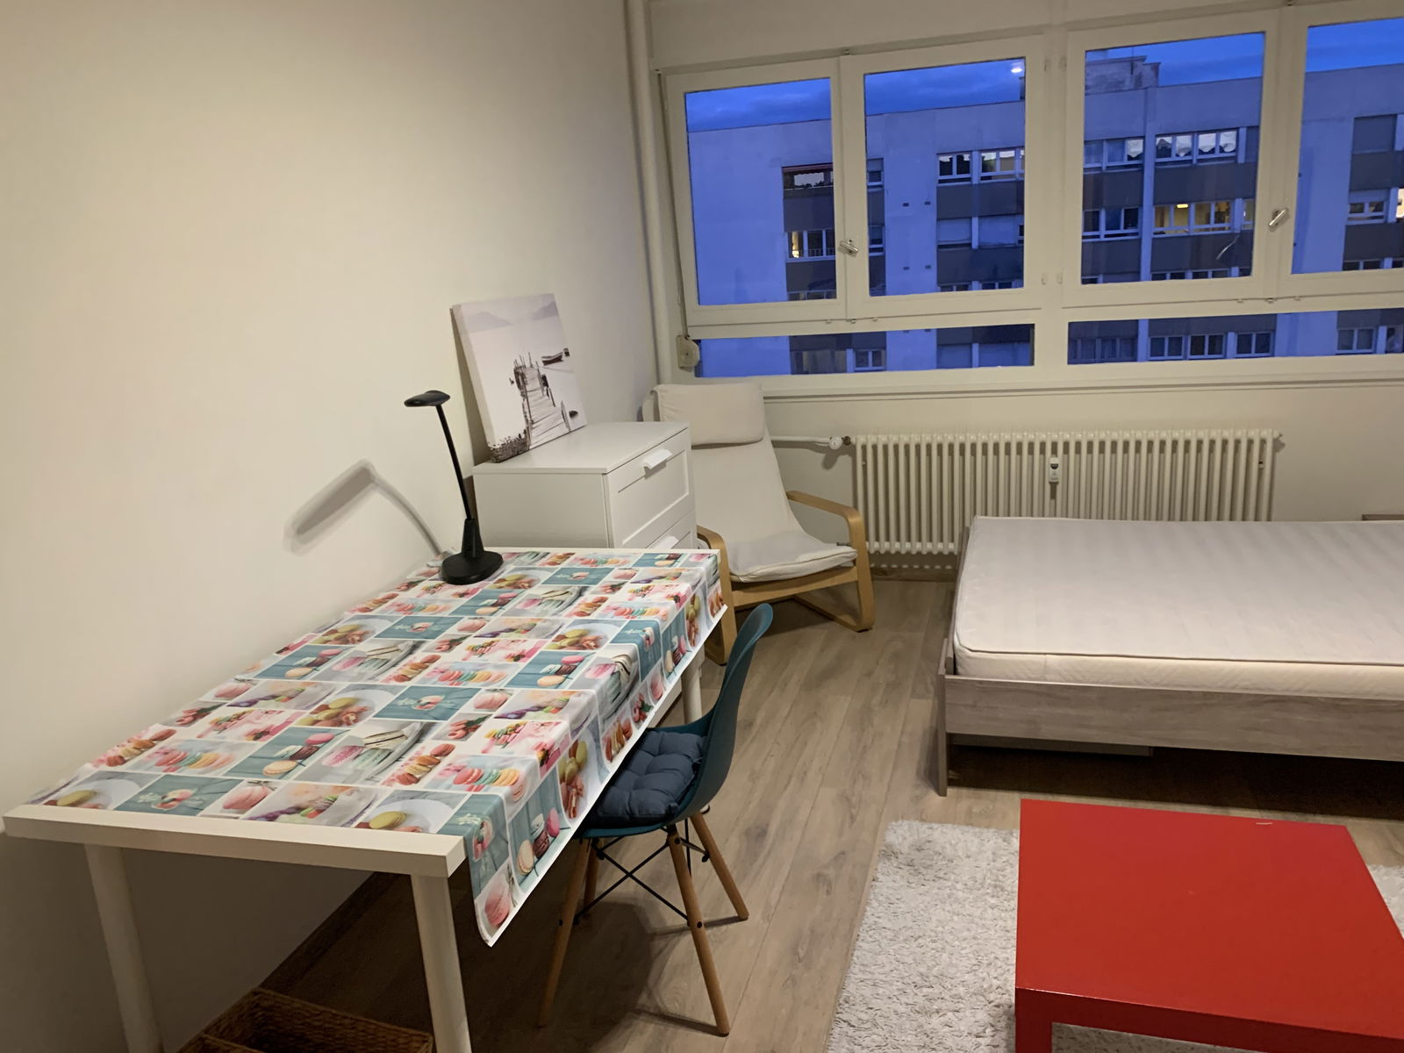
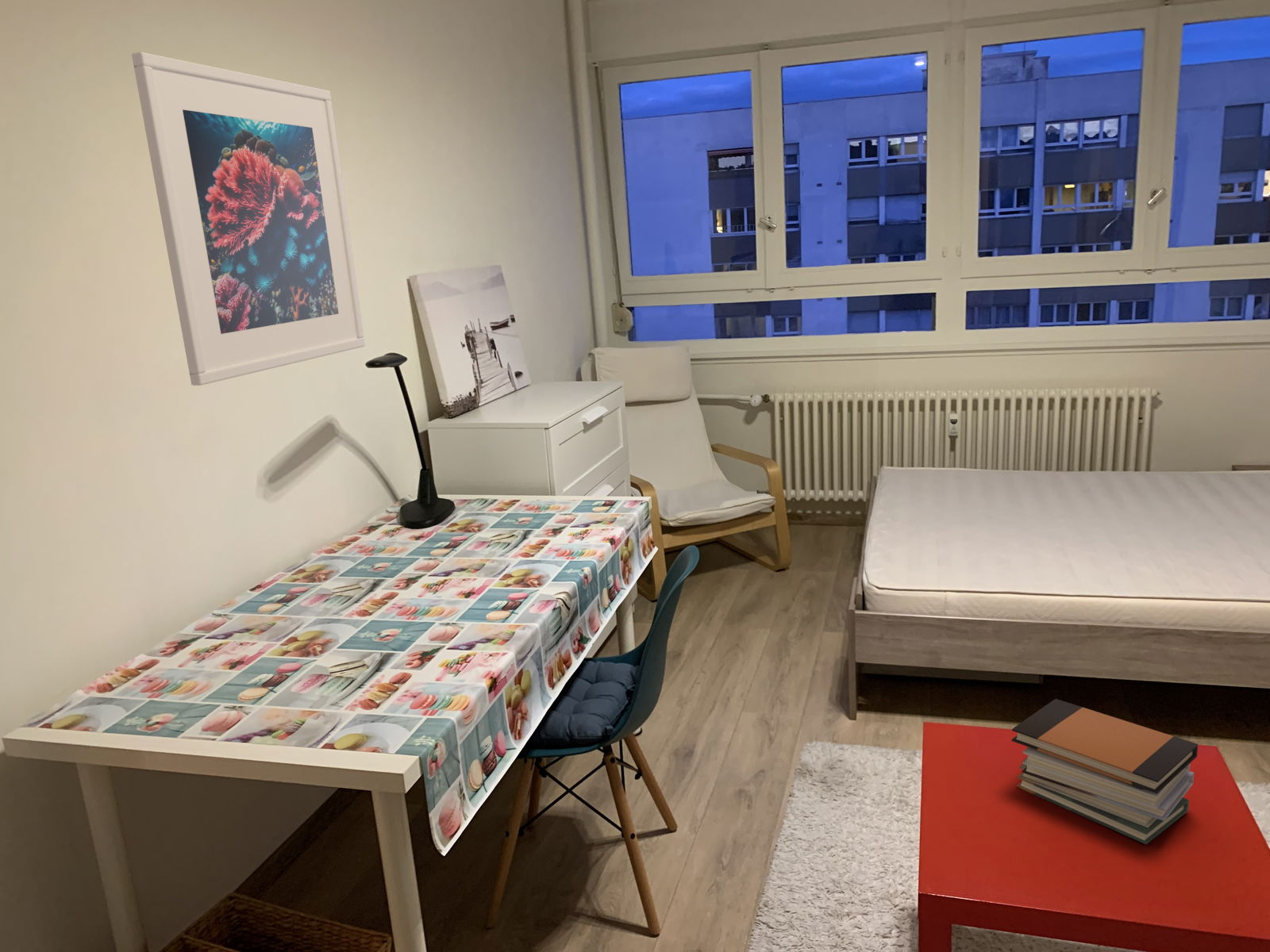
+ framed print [131,51,366,386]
+ book stack [1011,698,1199,845]
